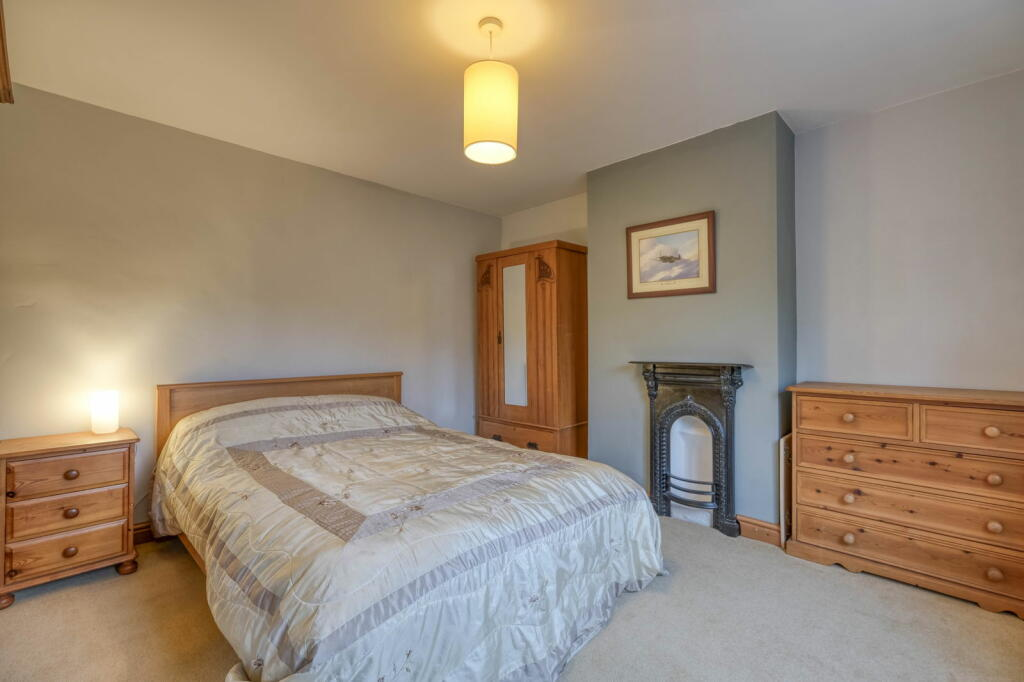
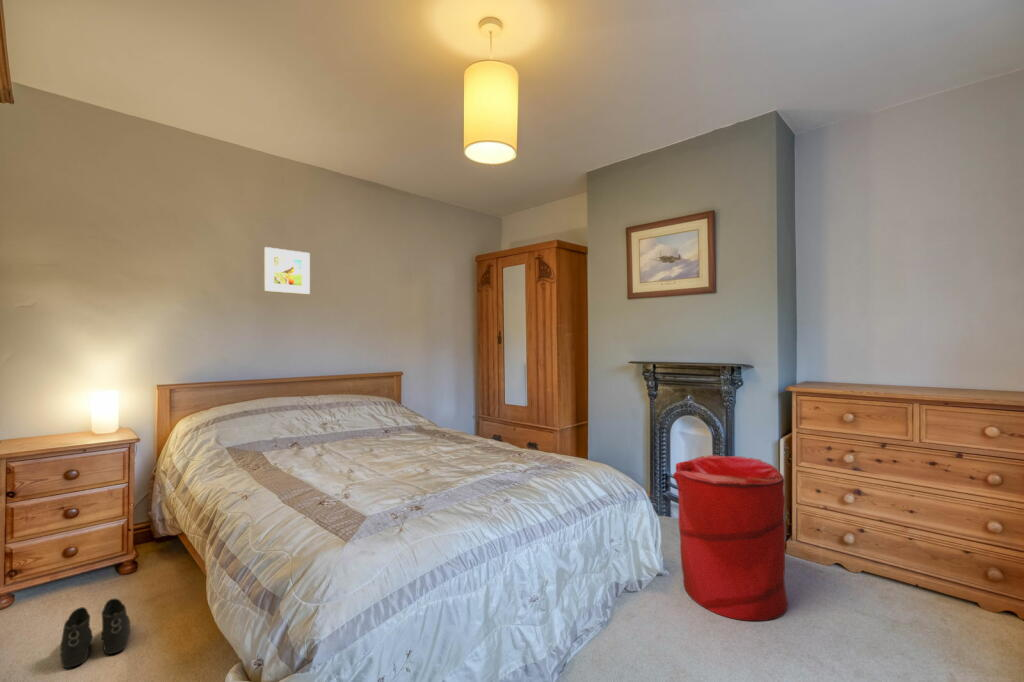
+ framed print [263,246,311,295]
+ boots [59,598,131,669]
+ laundry hamper [672,454,788,622]
